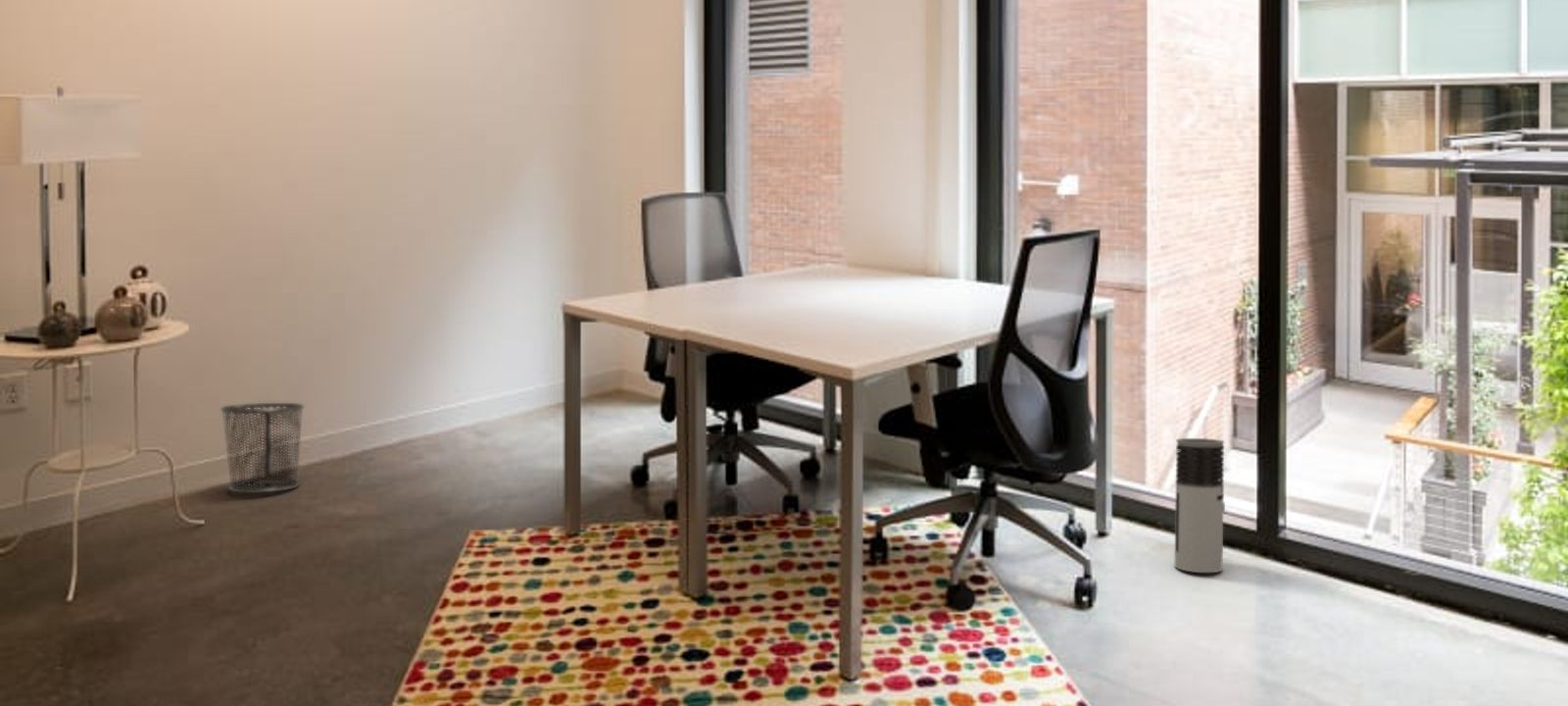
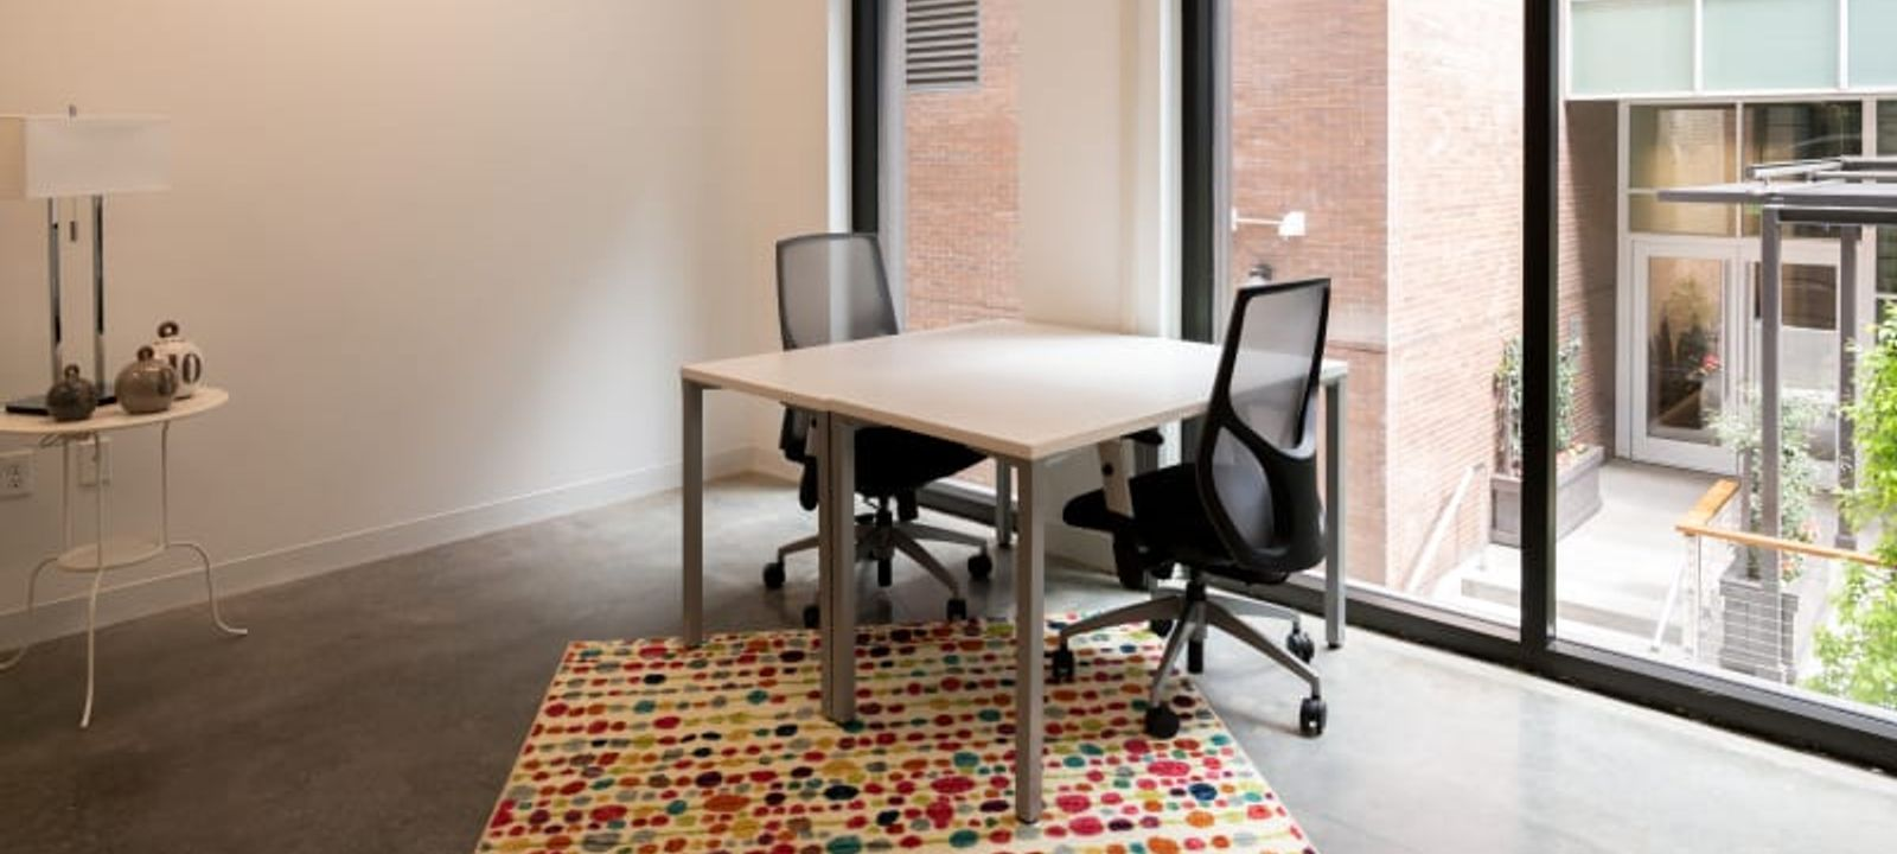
- air purifier [1174,437,1226,574]
- waste bin [220,402,306,494]
